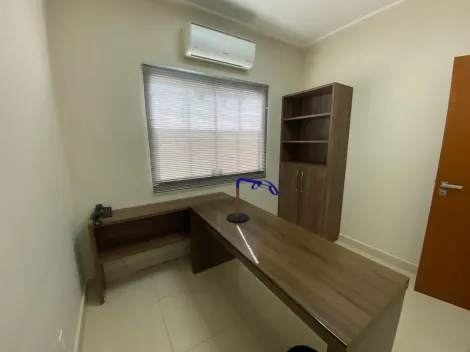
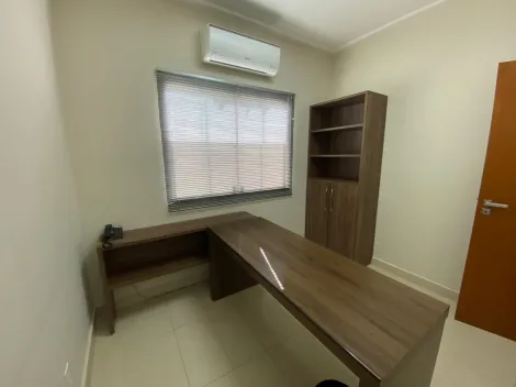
- desk lamp [226,176,280,224]
